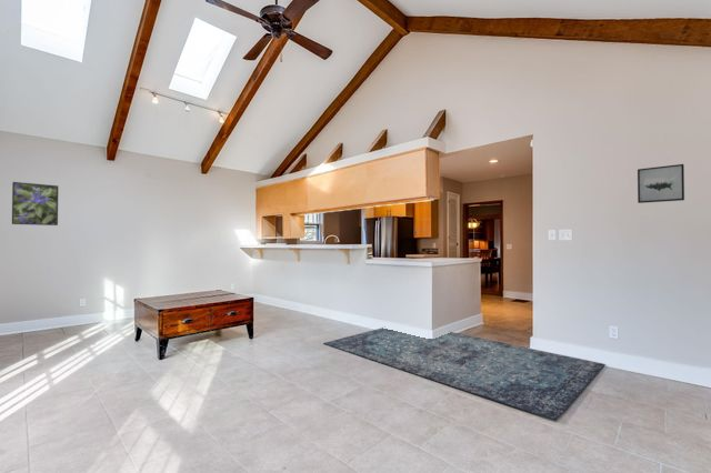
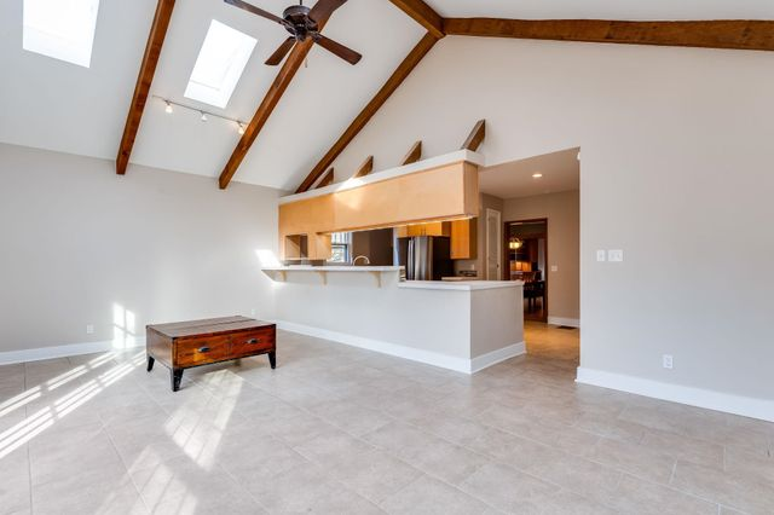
- rug [322,326,607,422]
- wall art [637,163,685,204]
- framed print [11,181,59,227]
